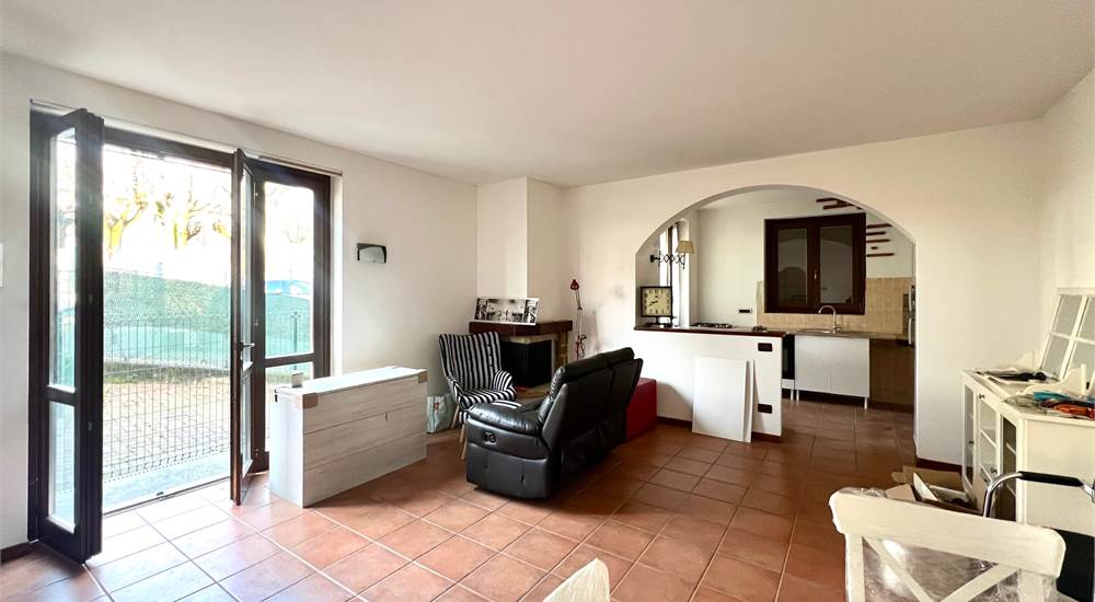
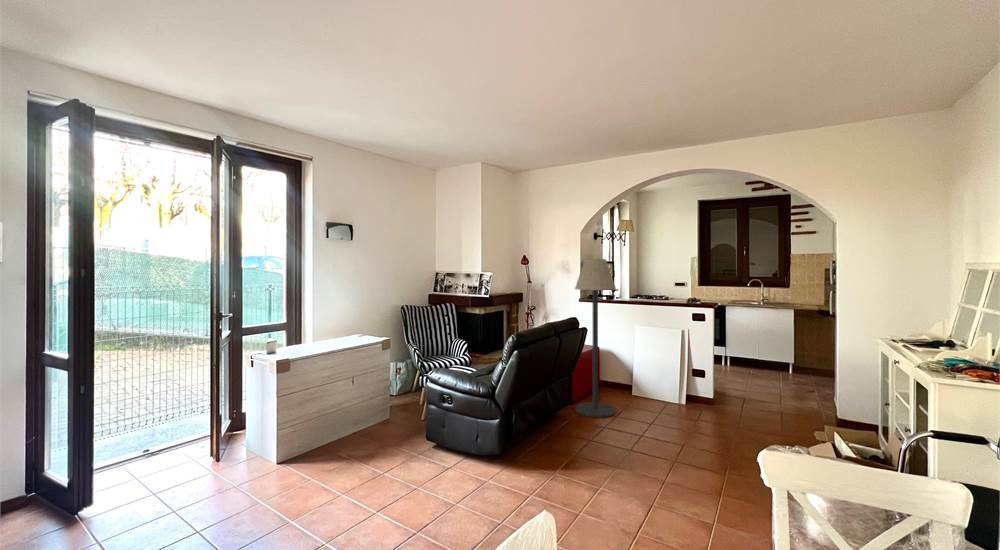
+ floor lamp [574,258,617,418]
